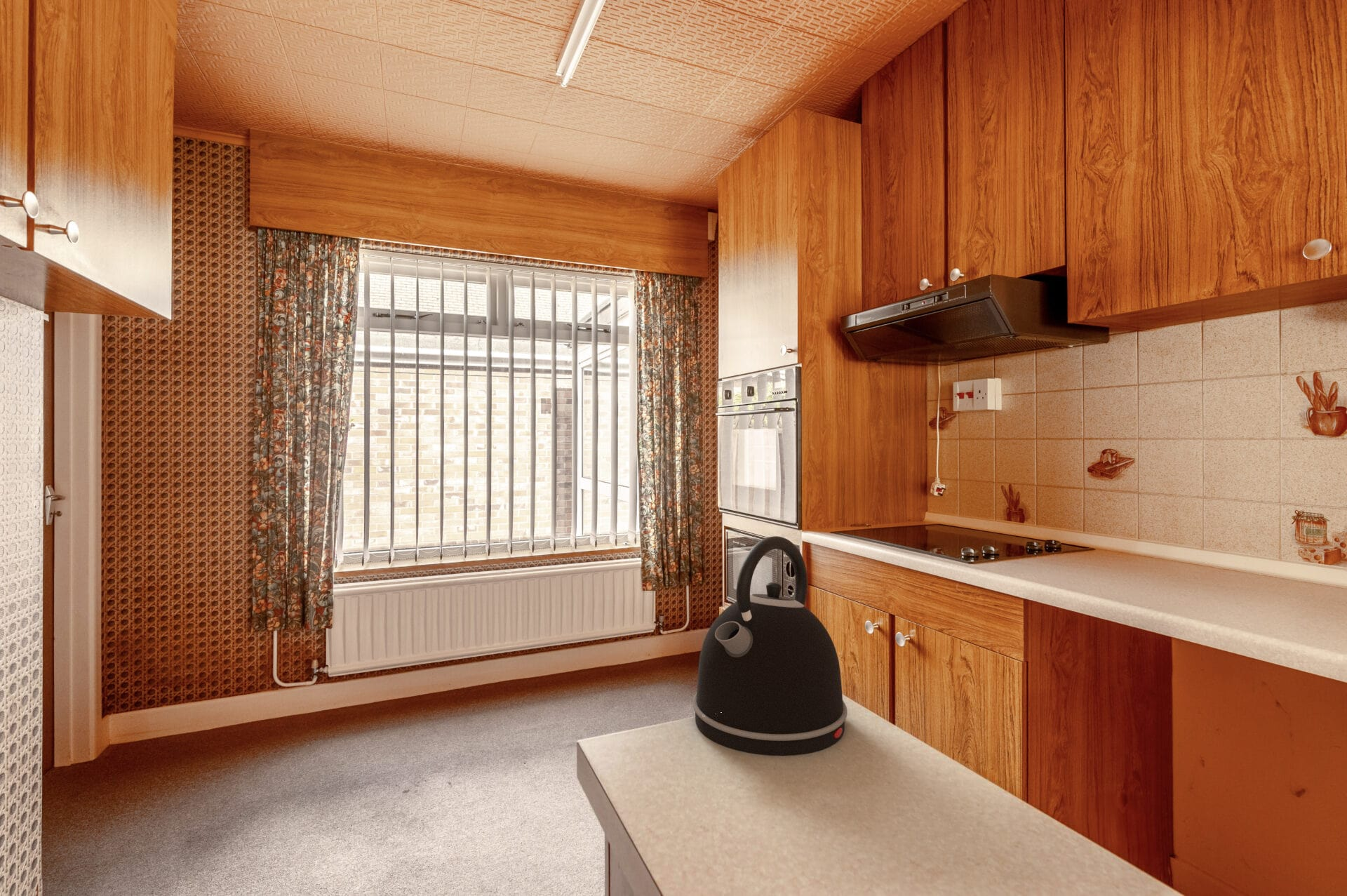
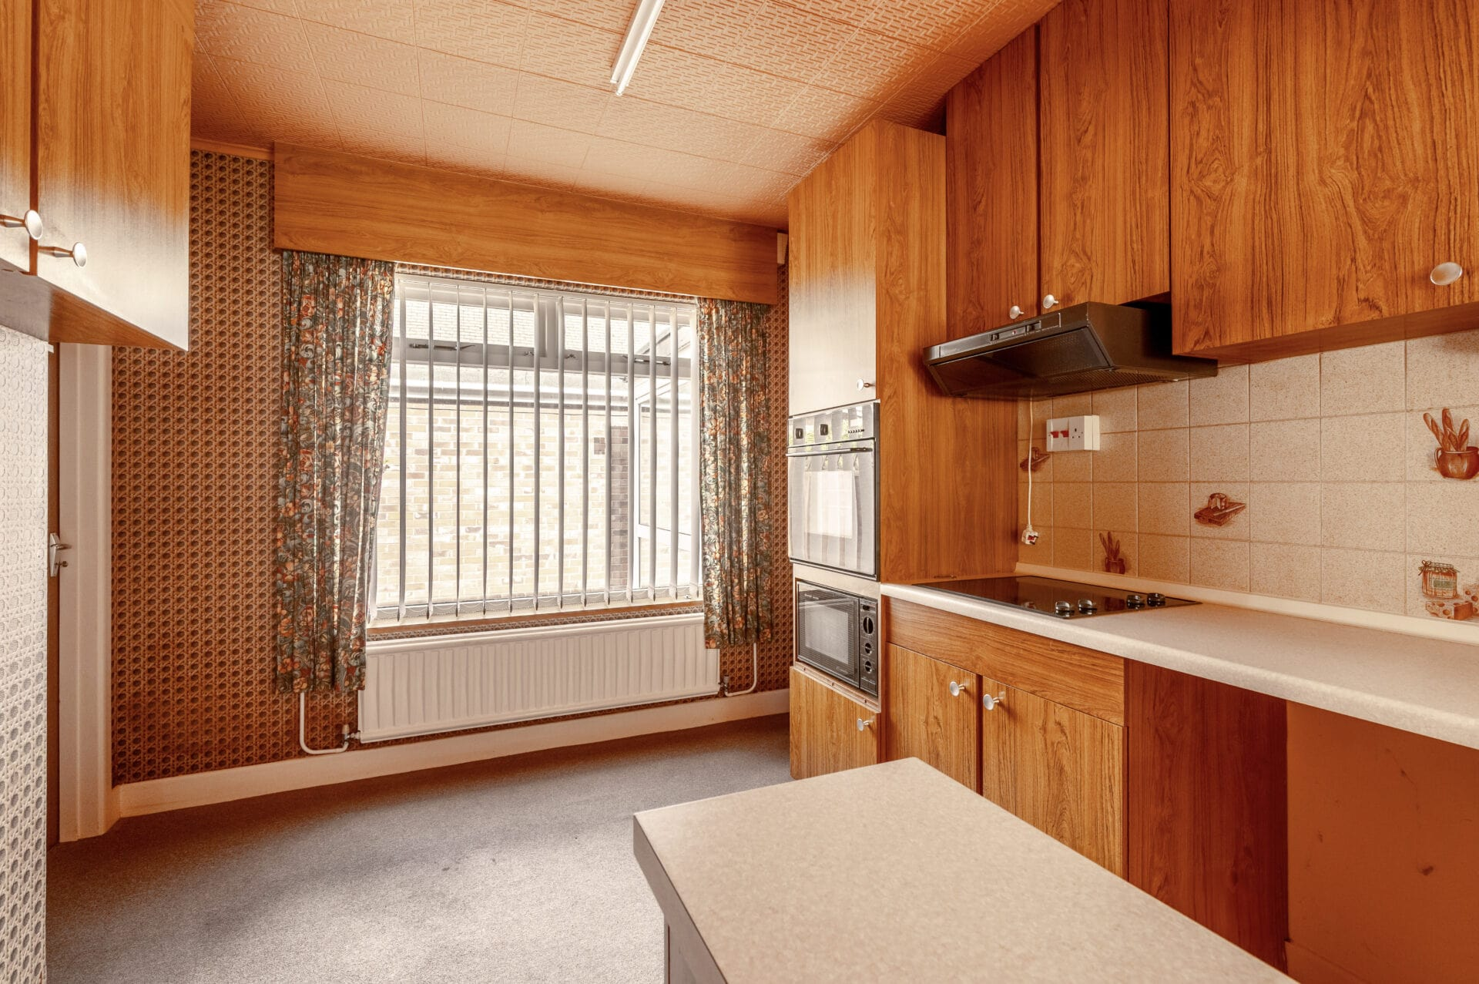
- kettle [692,535,848,756]
